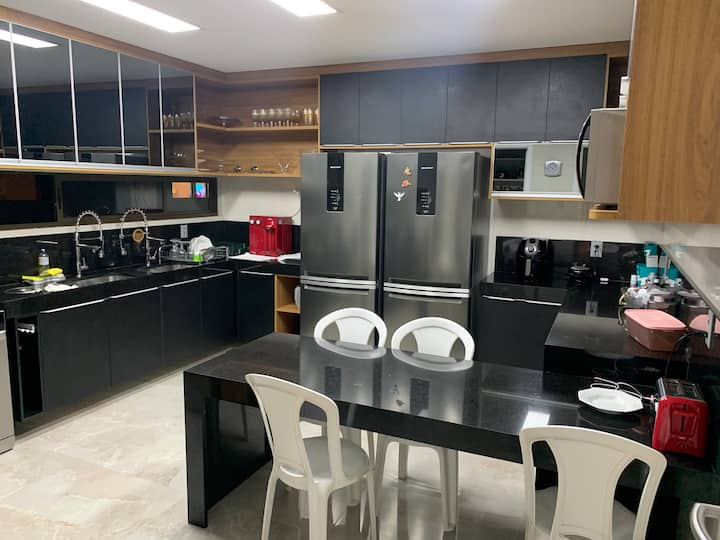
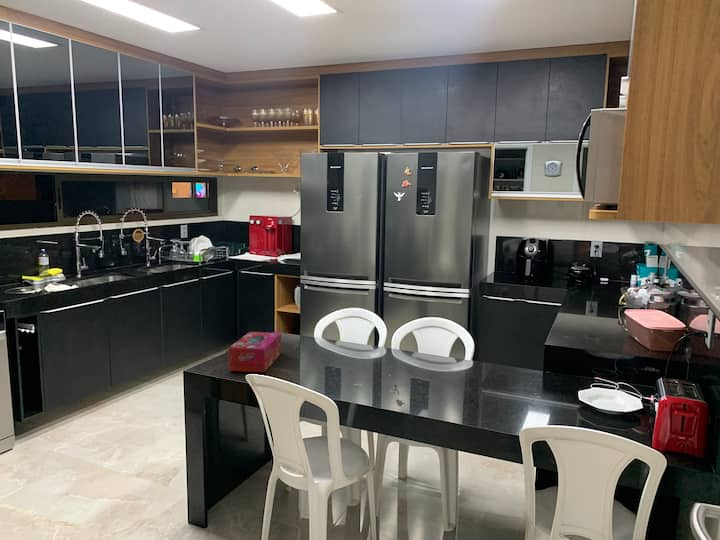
+ tissue box [228,331,282,373]
